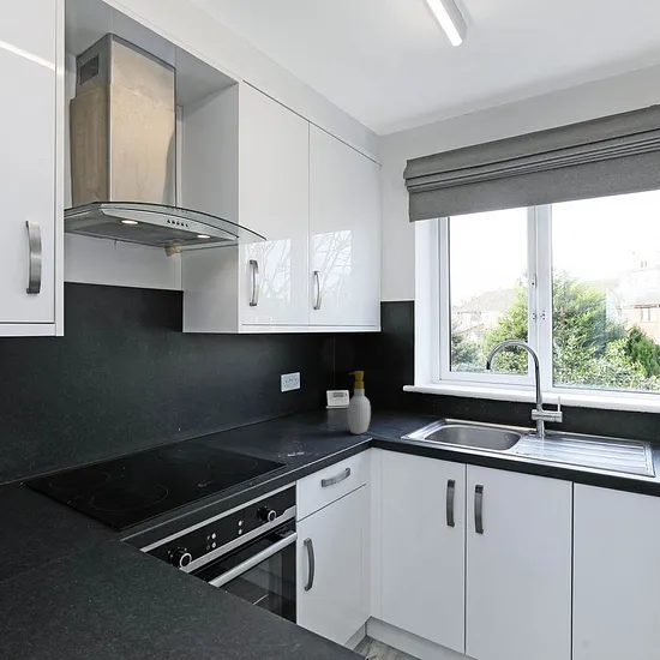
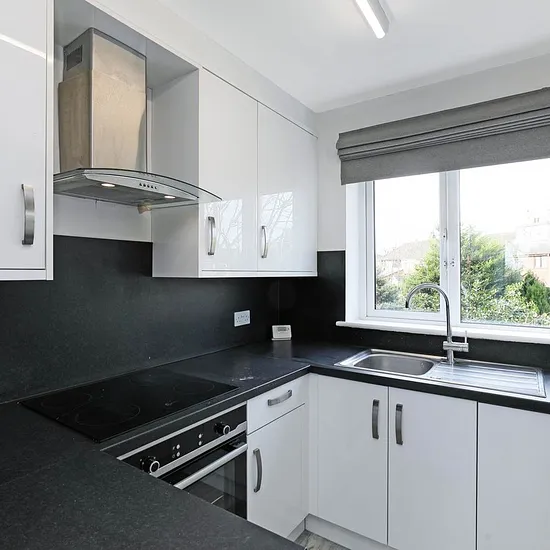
- soap bottle [347,370,372,436]
